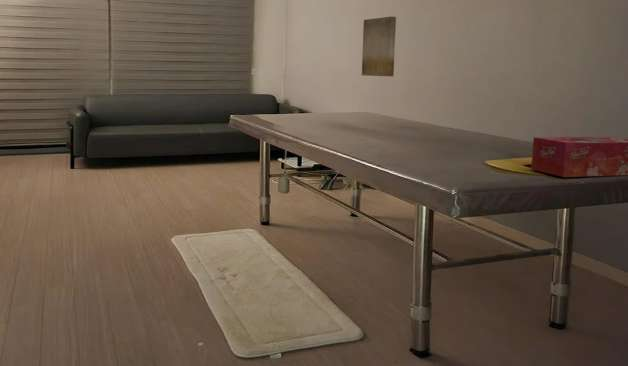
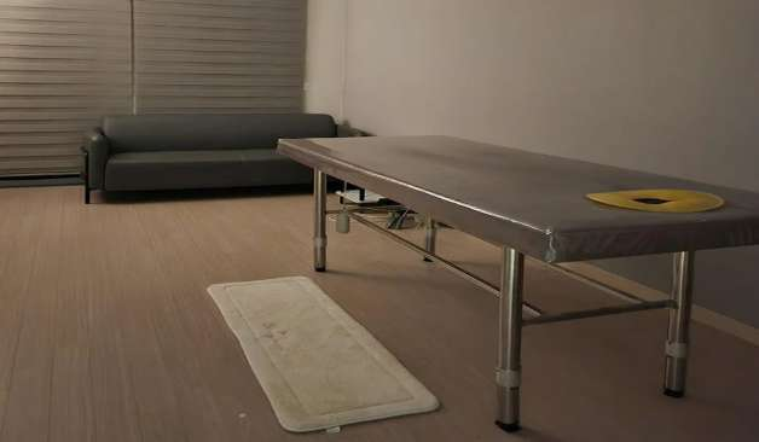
- tissue box [530,136,628,178]
- wall art [361,15,397,77]
